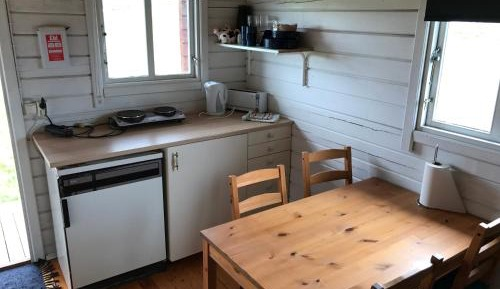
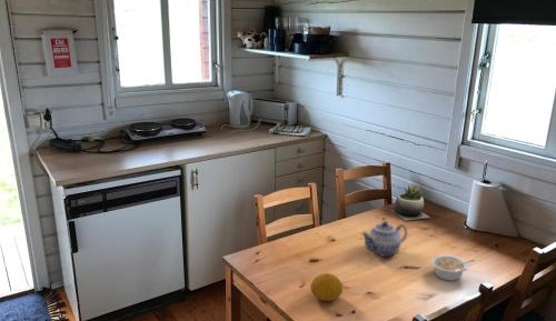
+ fruit [309,272,344,302]
+ succulent plant [390,183,431,222]
+ teapot [360,220,408,258]
+ legume [430,253,476,282]
